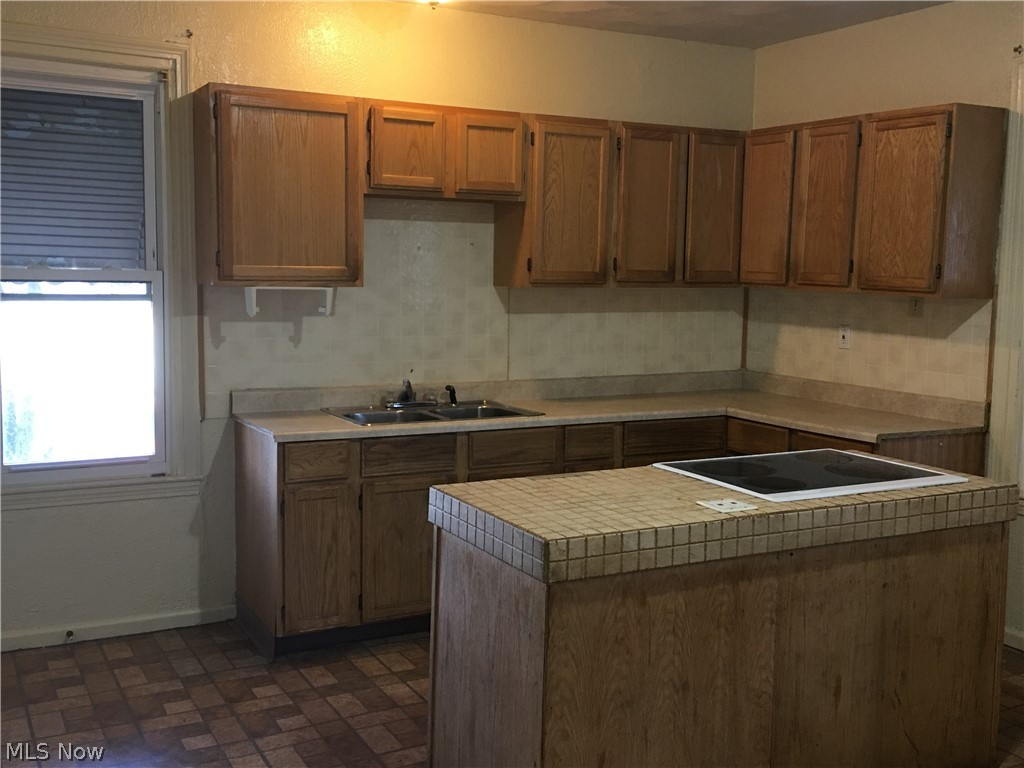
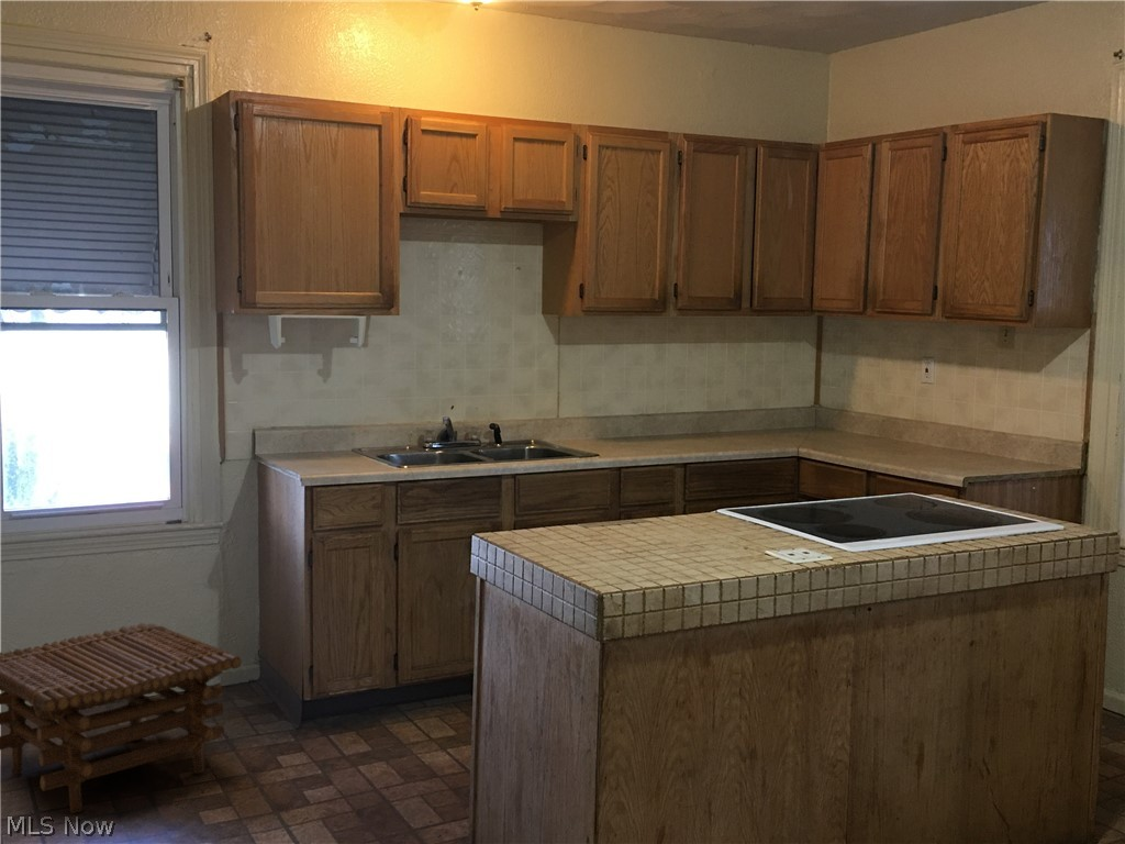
+ stool [0,622,242,814]
